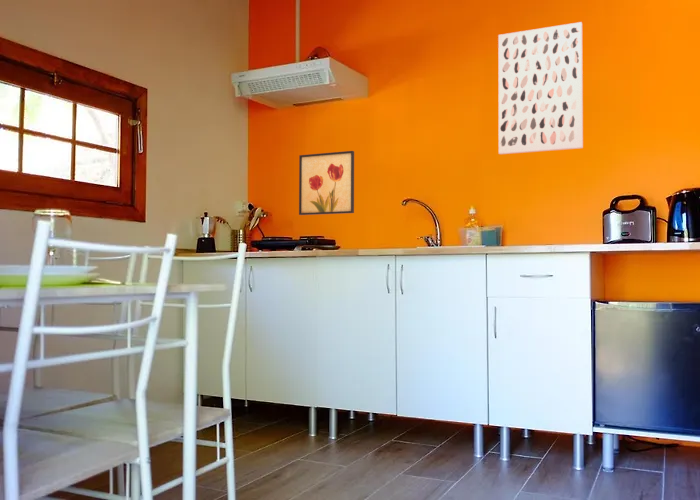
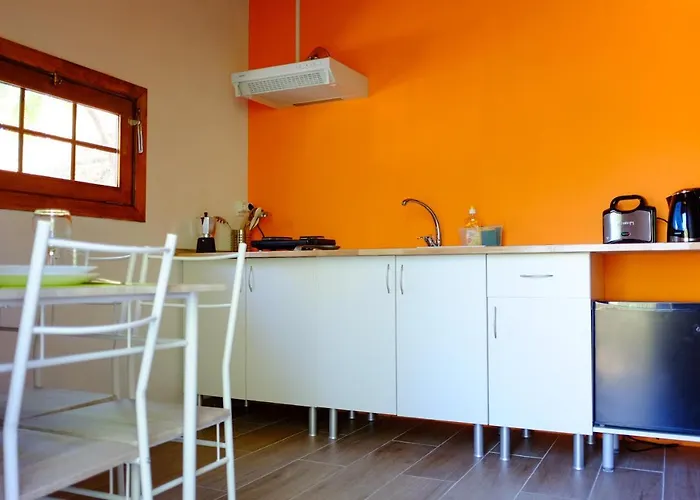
- wall art [298,150,355,216]
- wall art [497,21,584,155]
